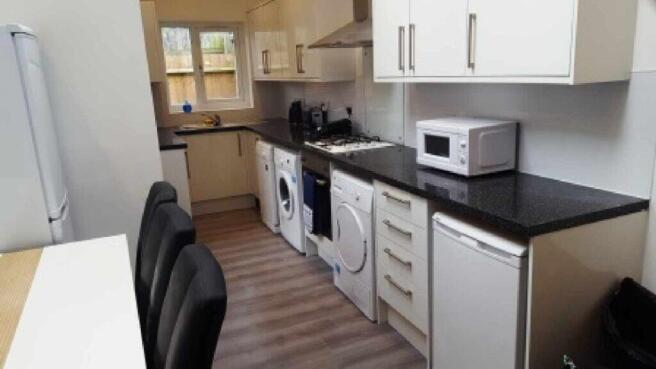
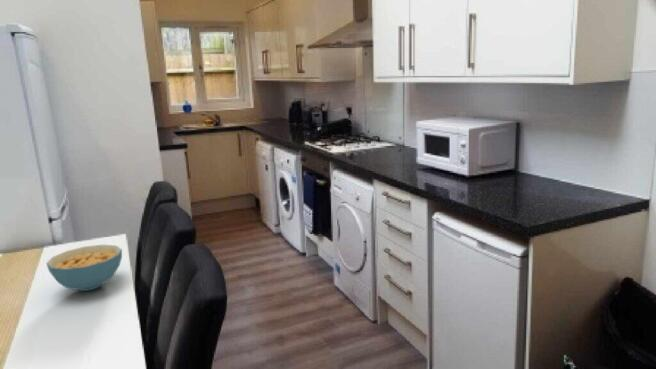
+ cereal bowl [45,244,123,292]
